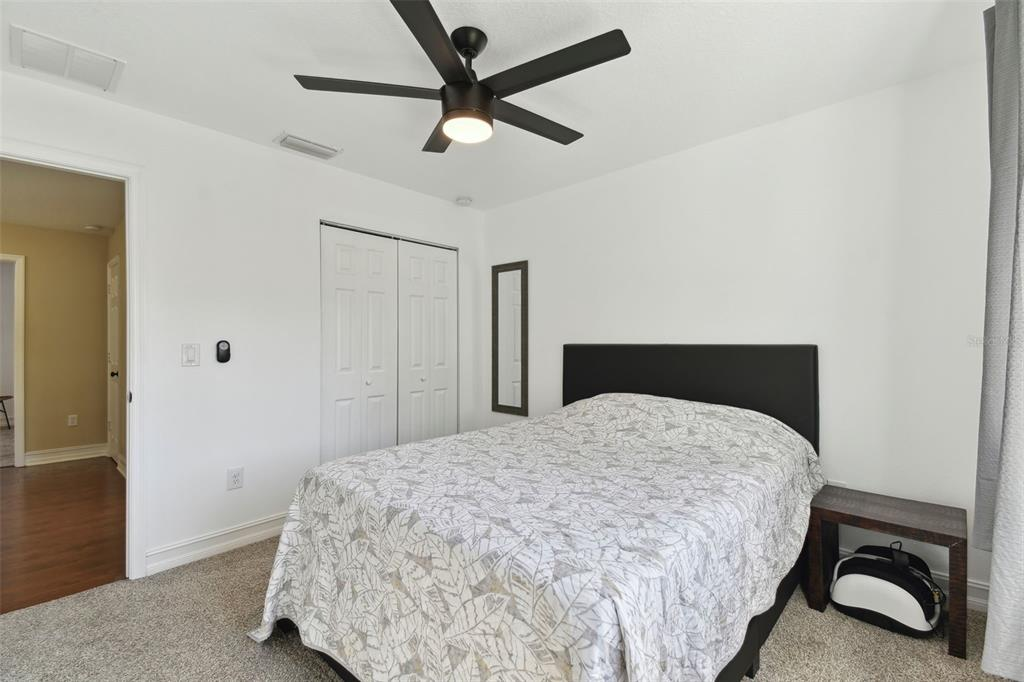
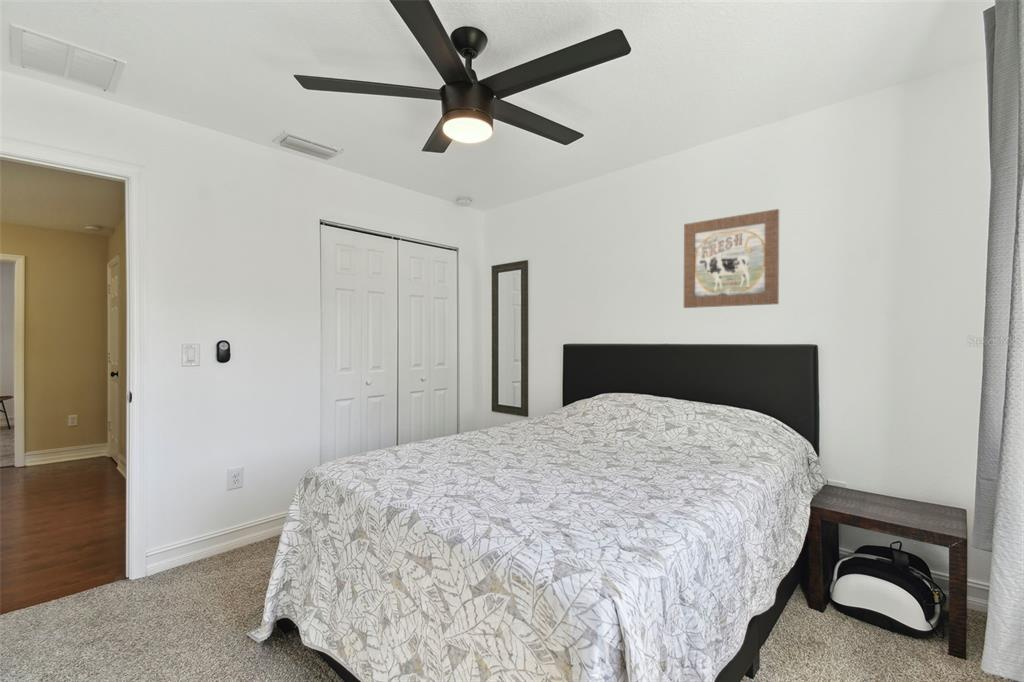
+ wall art [683,208,780,309]
